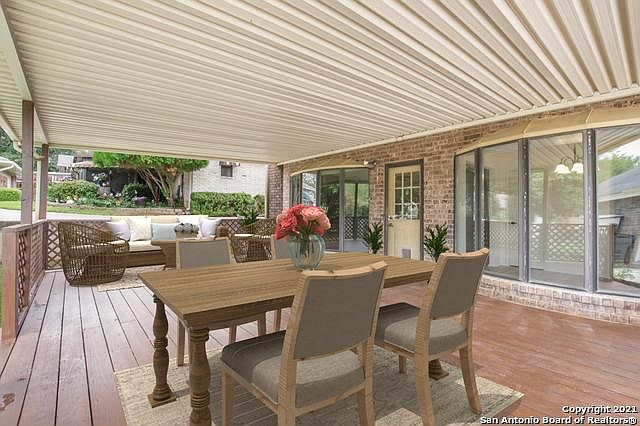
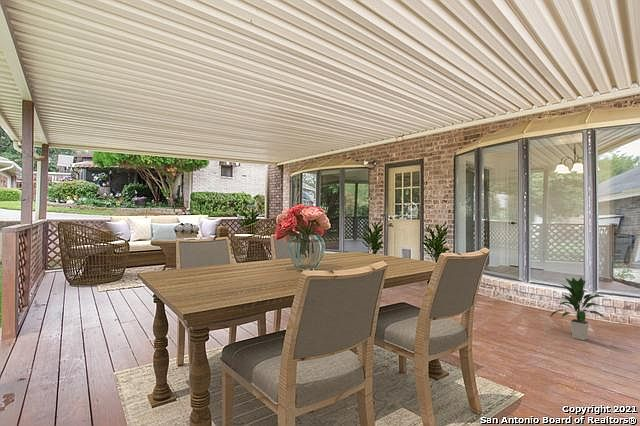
+ indoor plant [549,276,609,341]
